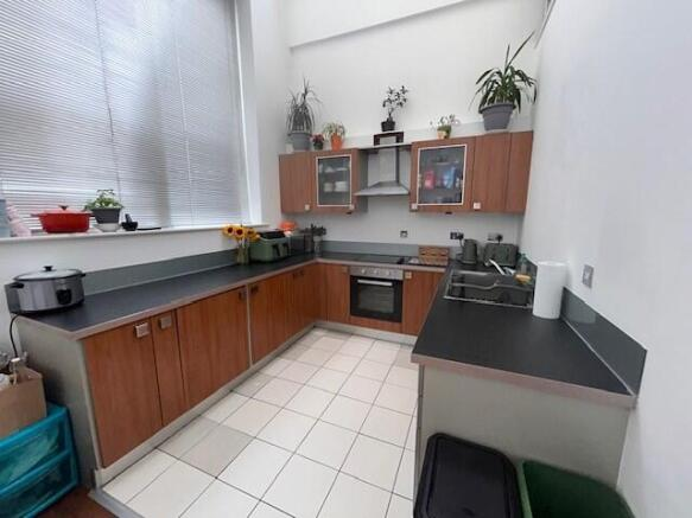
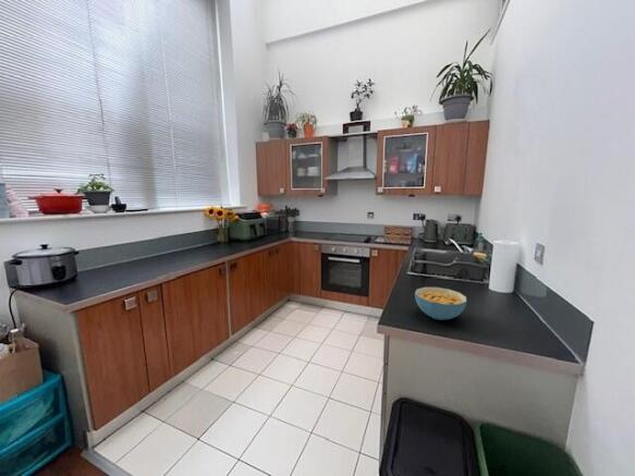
+ cereal bowl [414,286,467,321]
